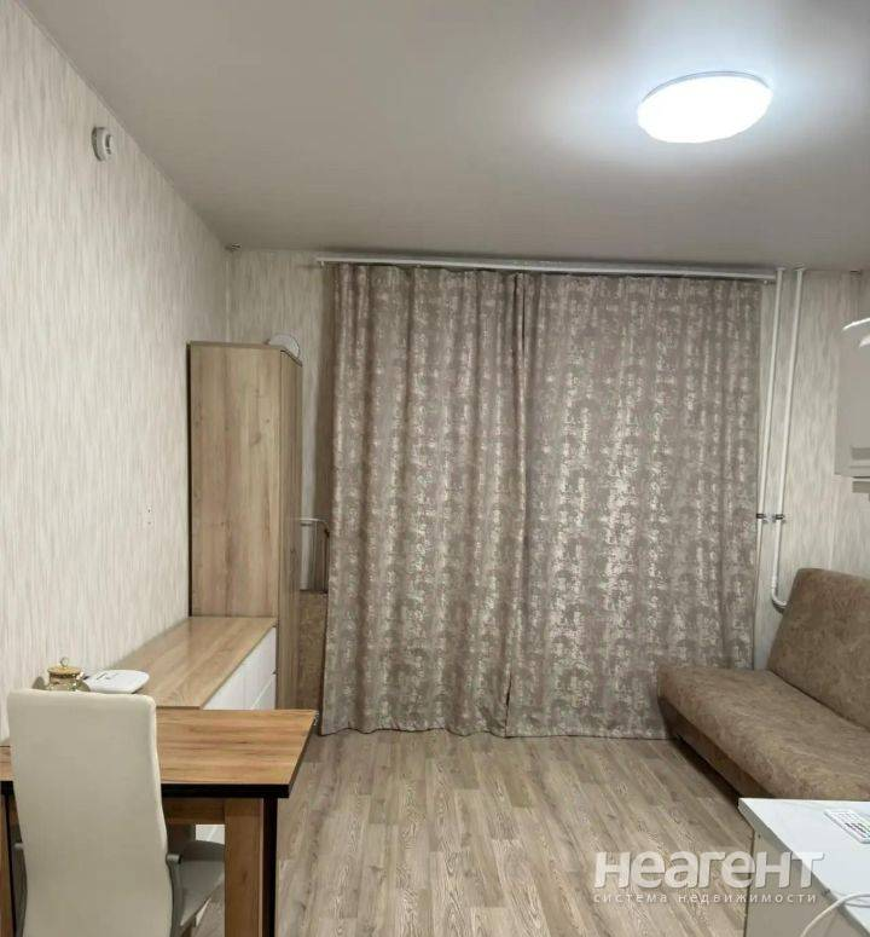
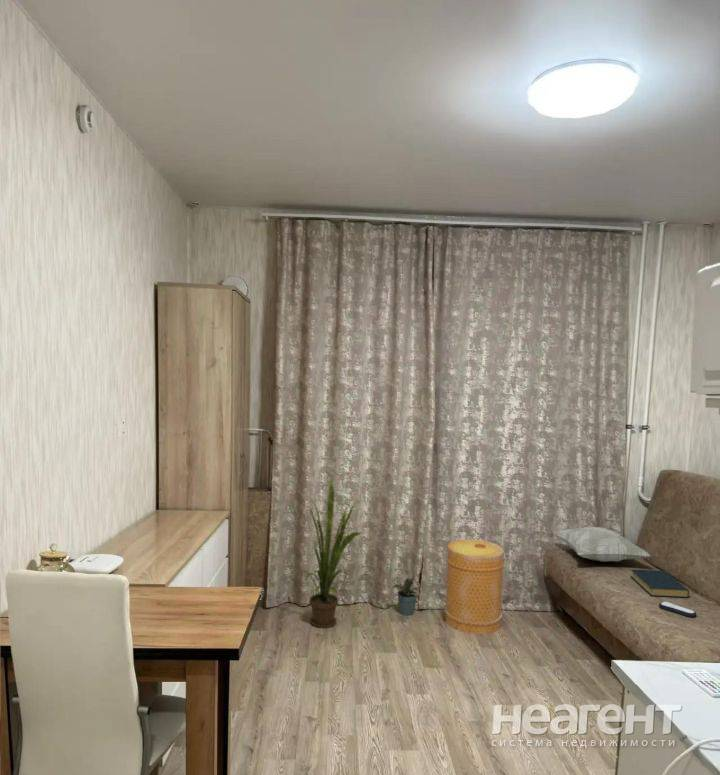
+ decorative pillow [552,526,652,563]
+ remote control [658,600,697,618]
+ hardback book [630,569,690,599]
+ potted plant [392,577,422,616]
+ basket [444,538,505,635]
+ house plant [287,478,362,629]
